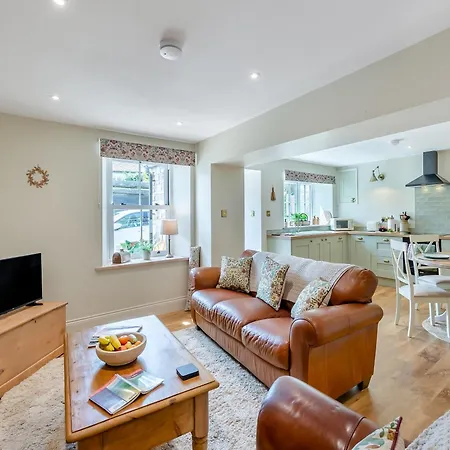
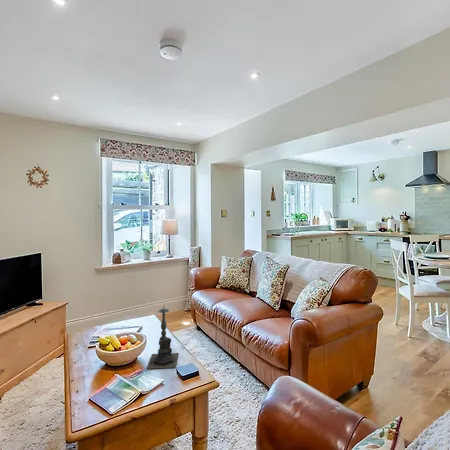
+ candle holder [146,304,180,370]
